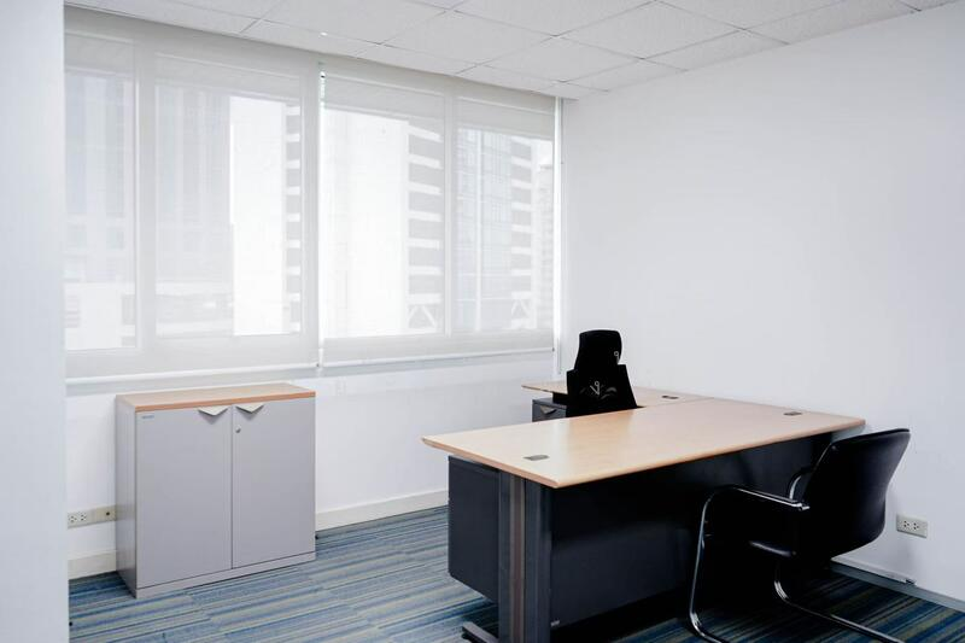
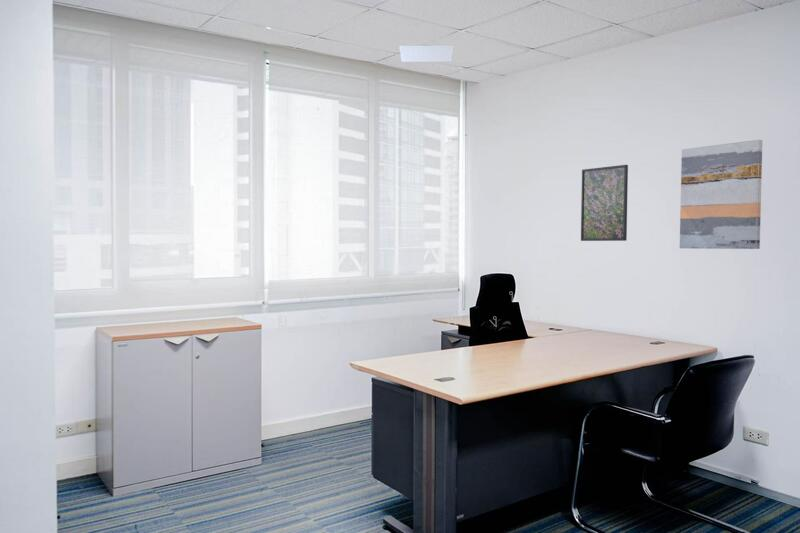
+ ceiling light [399,44,454,63]
+ wall art [679,139,763,250]
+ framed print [580,164,629,242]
